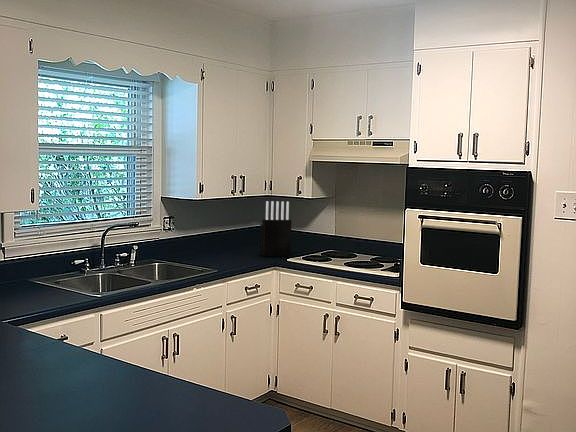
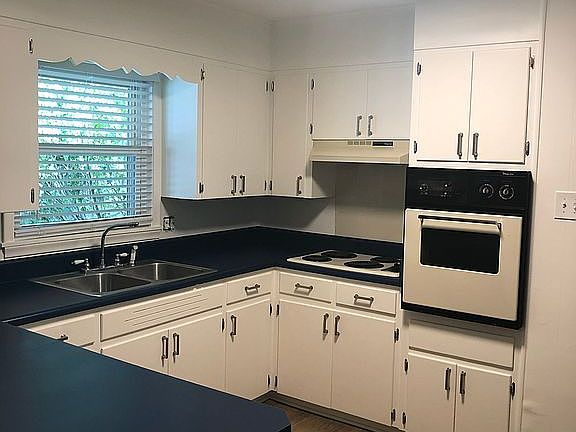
- knife block [259,200,292,257]
